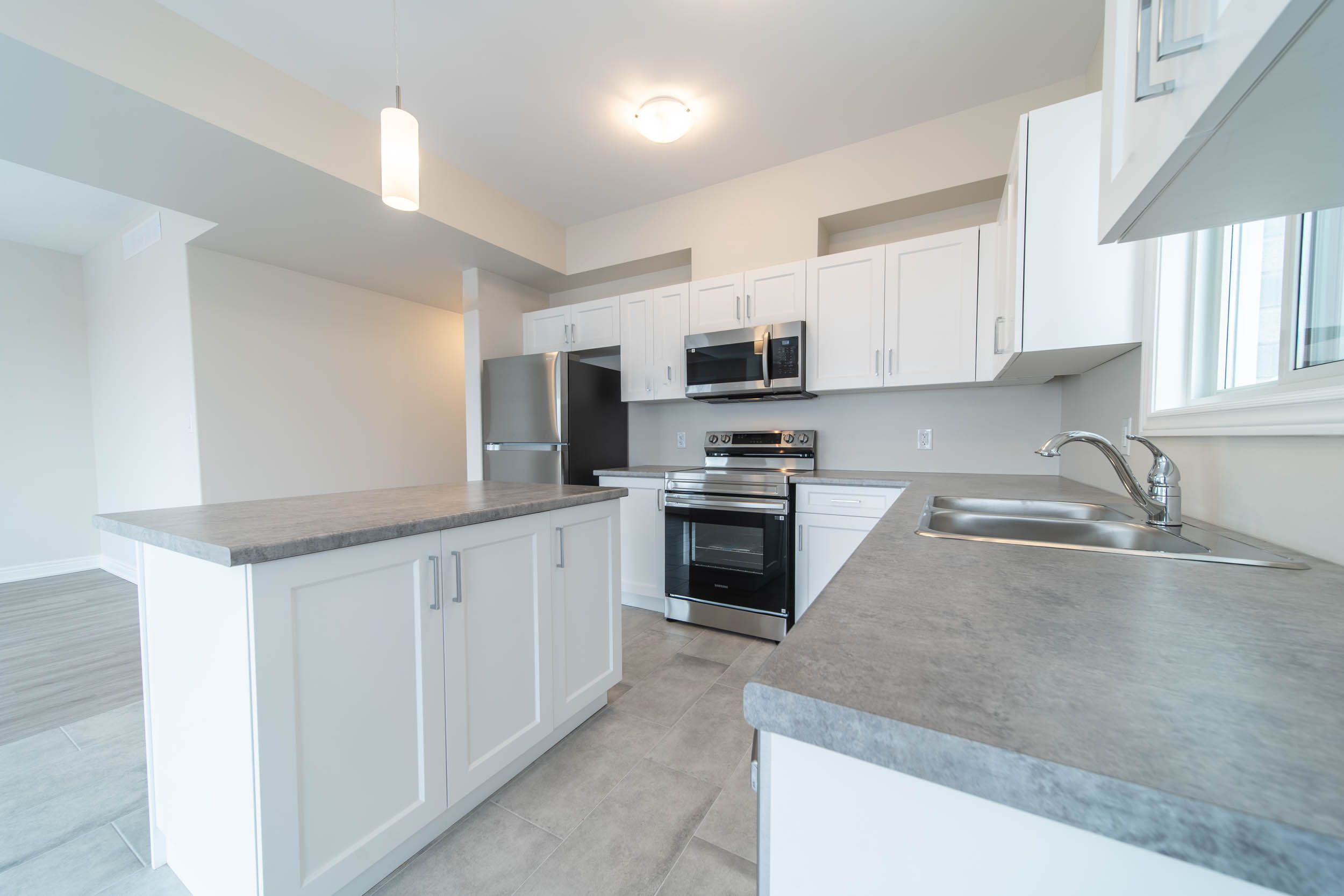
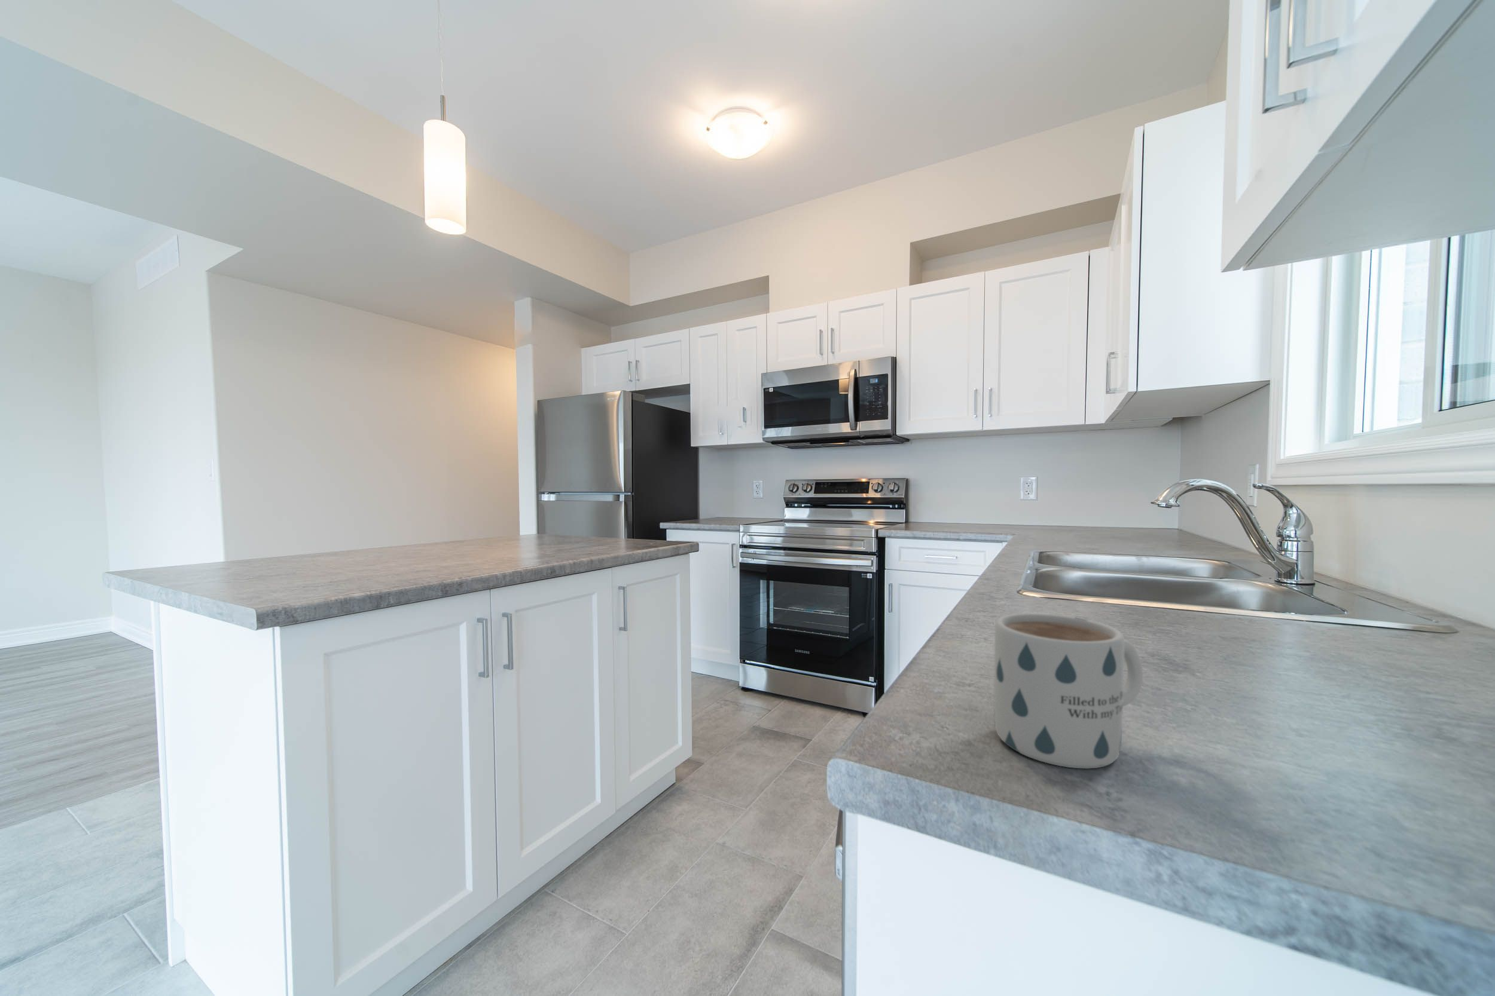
+ mug [993,612,1143,769]
